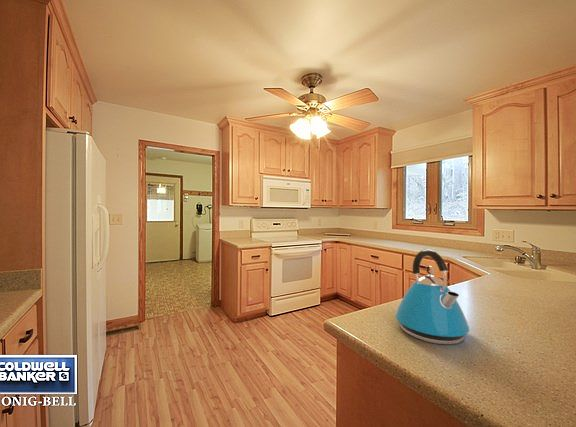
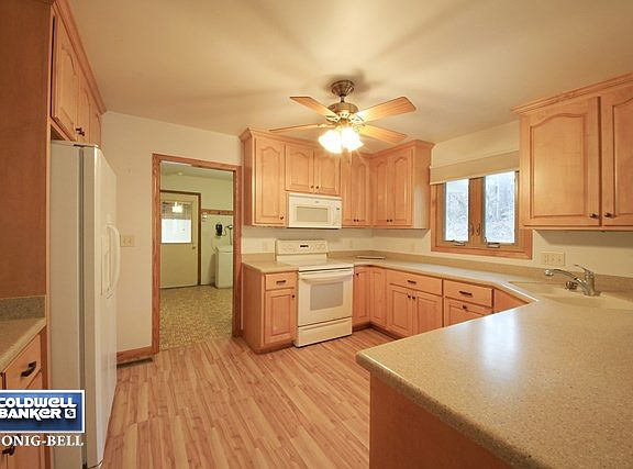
- kettle [394,248,471,345]
